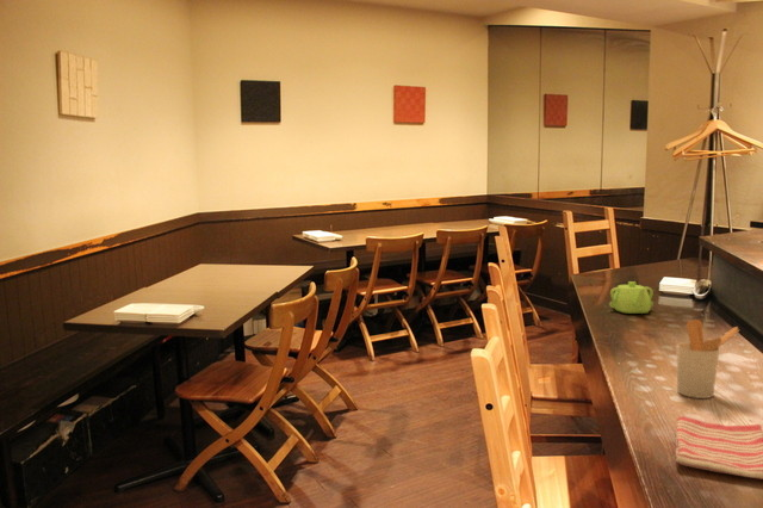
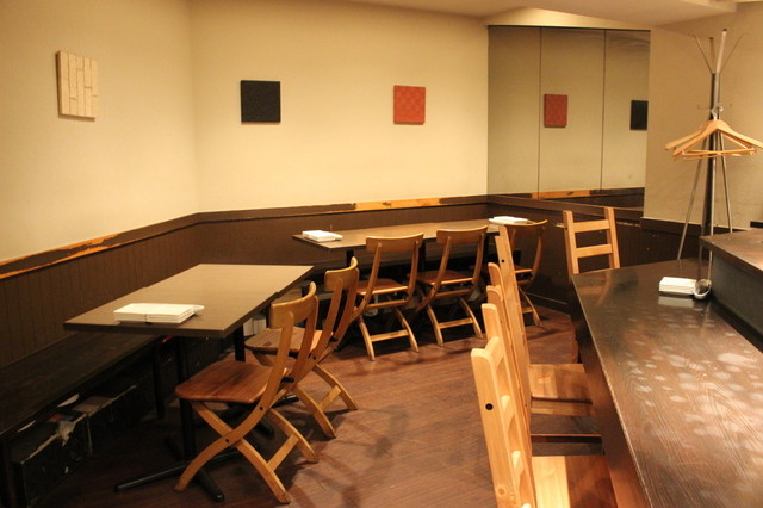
- dish towel [675,415,763,481]
- utensil holder [675,318,740,399]
- teapot [608,280,655,315]
